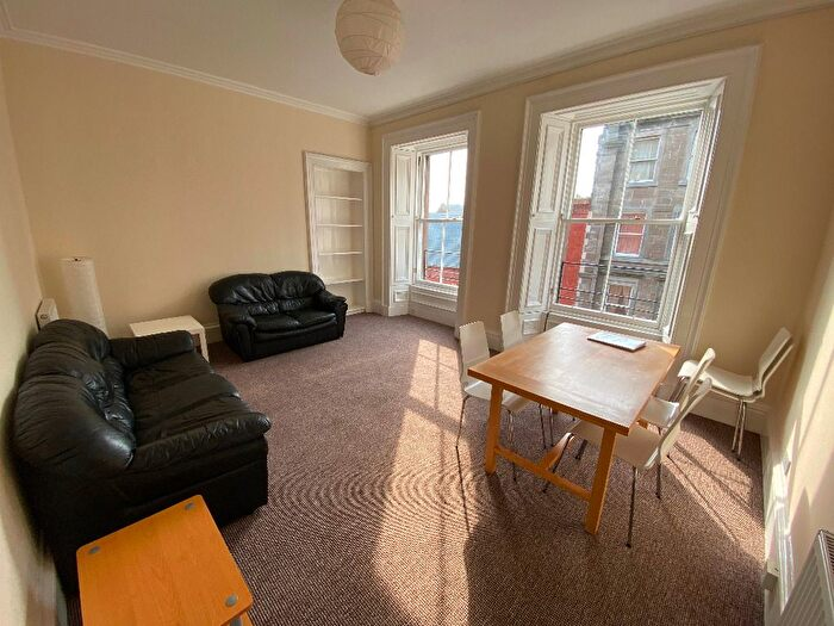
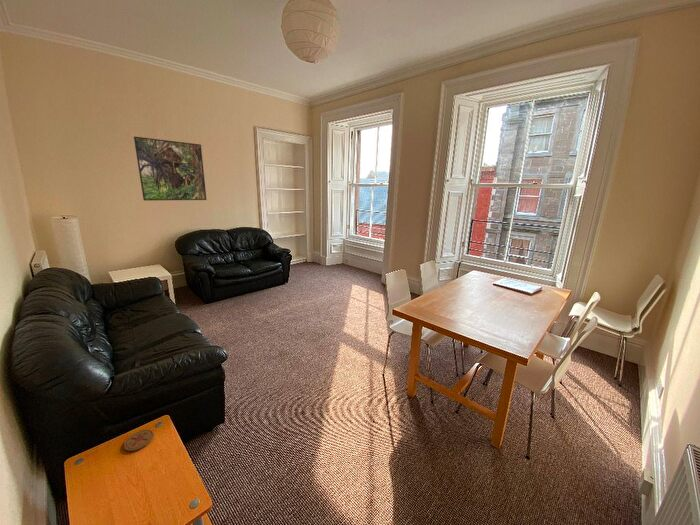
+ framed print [133,136,208,201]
+ coaster [123,429,155,452]
